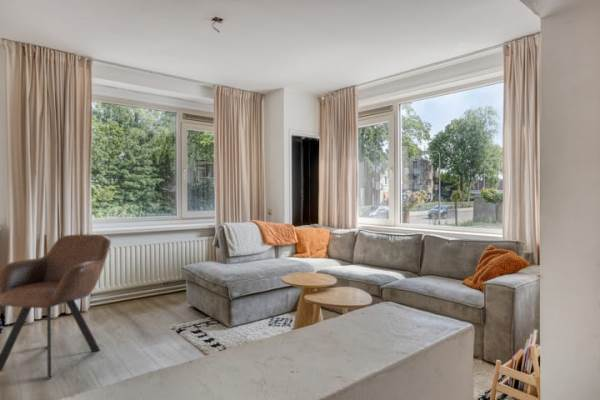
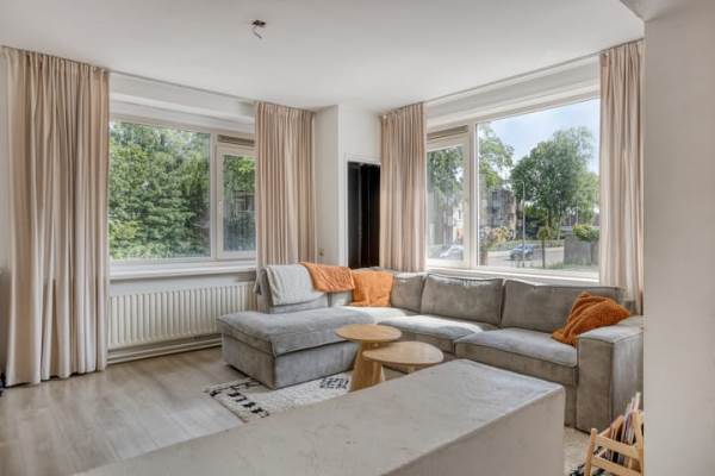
- armchair [0,233,112,380]
